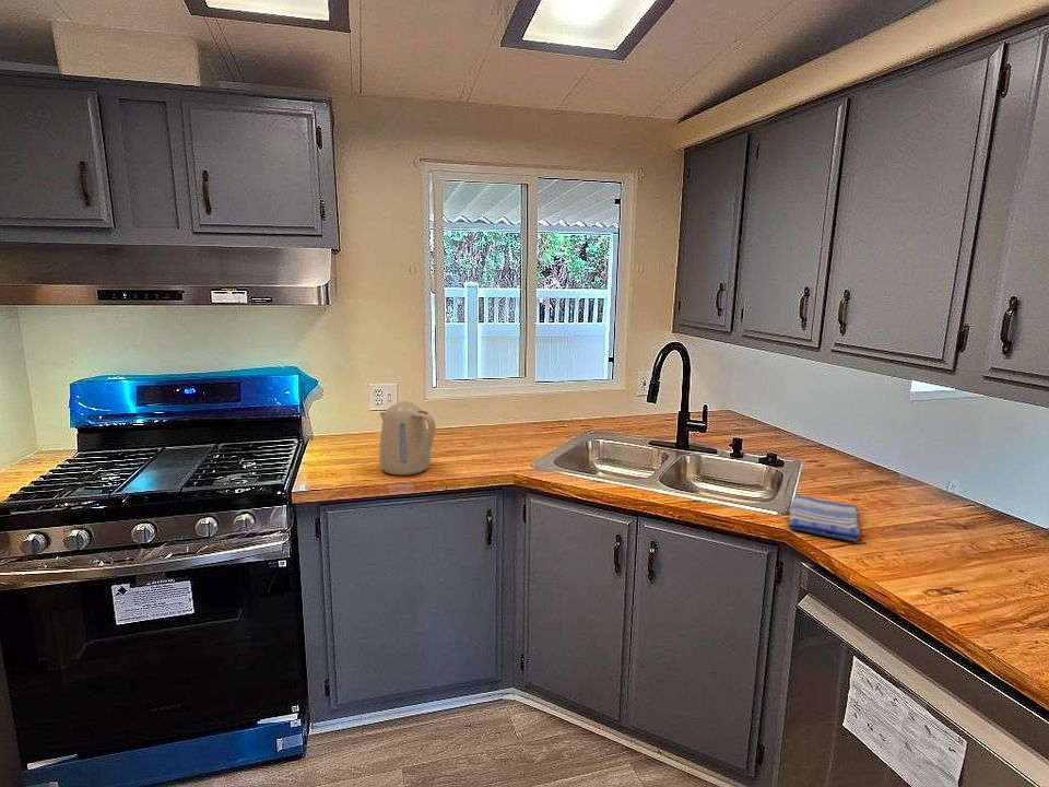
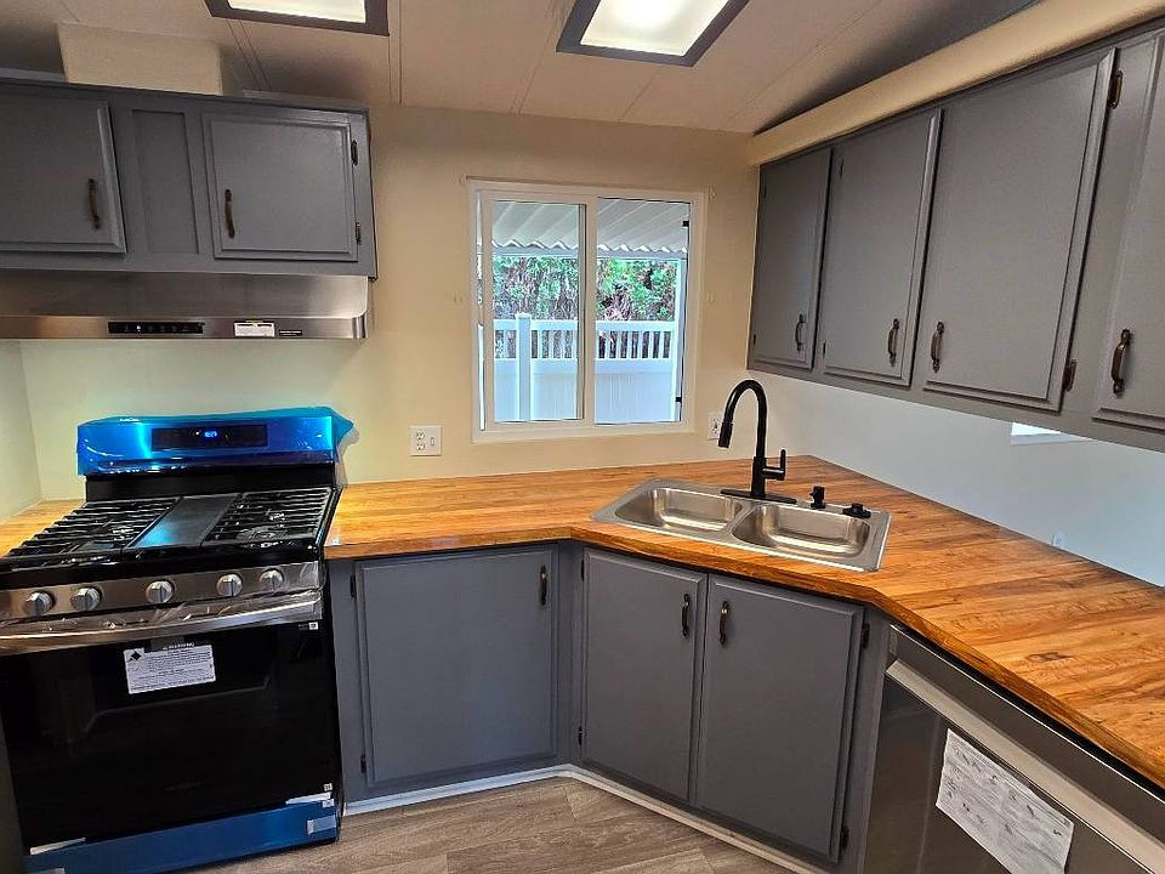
- kettle [378,400,437,477]
- dish towel [788,495,861,543]
